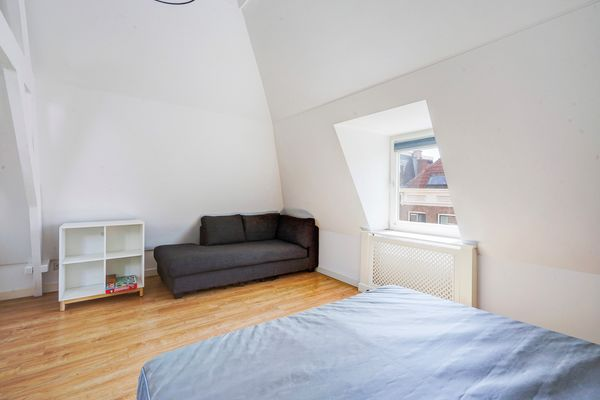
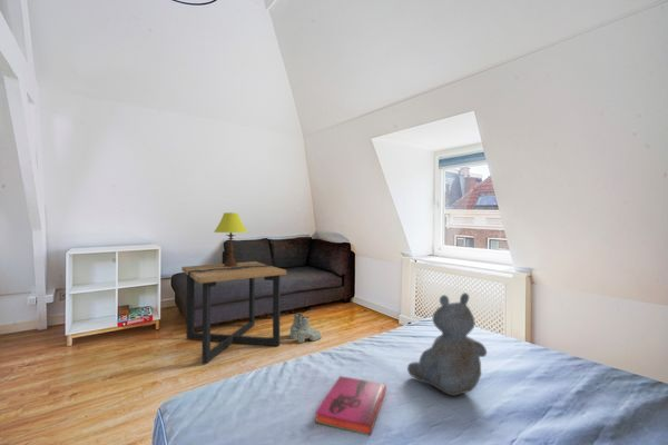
+ stuffed bear [406,291,488,397]
+ table lamp [213,211,248,267]
+ hardback book [314,375,387,437]
+ side table [180,260,287,365]
+ boots [289,313,323,345]
